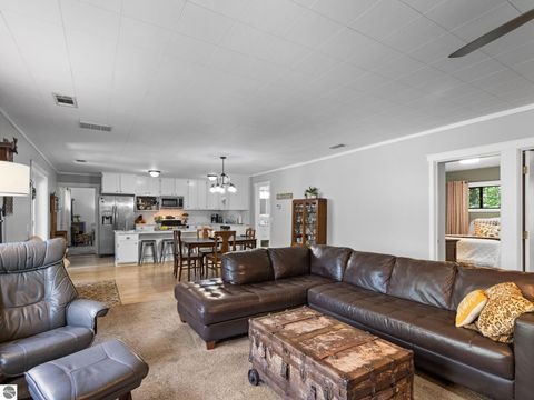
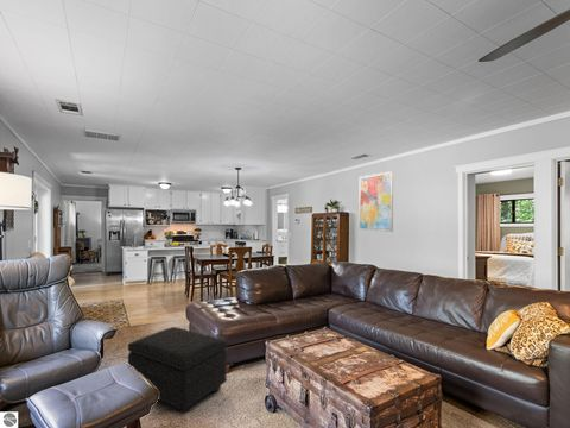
+ footstool [127,326,228,415]
+ wall art [359,170,394,233]
